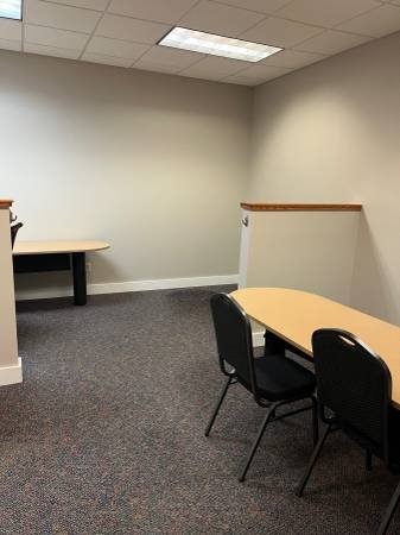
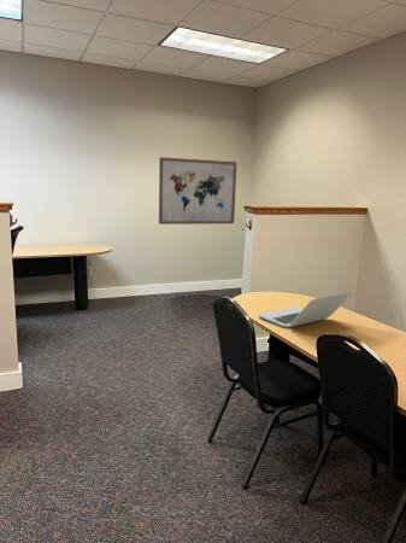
+ wall art [158,156,239,226]
+ laptop [258,291,353,328]
